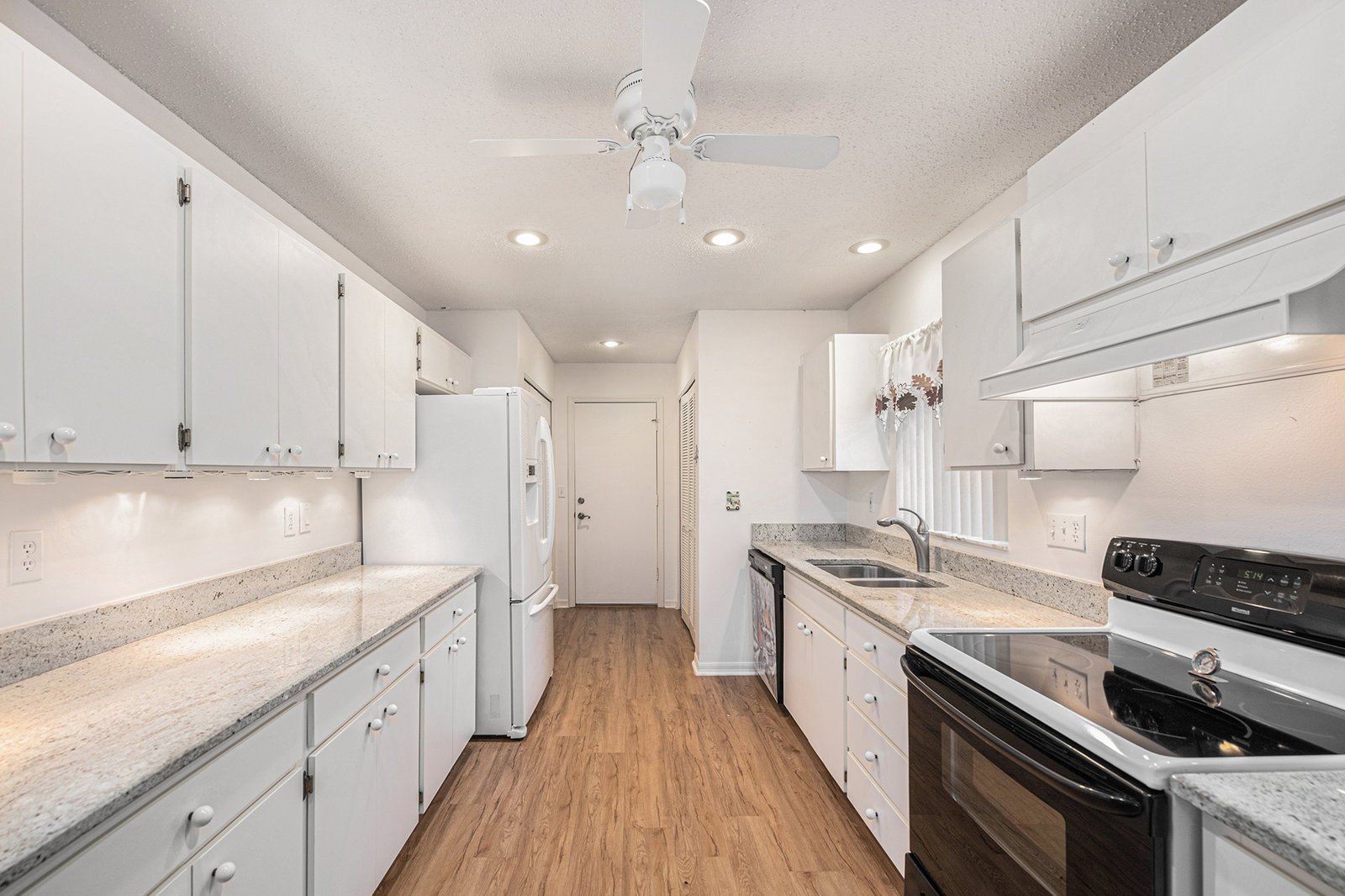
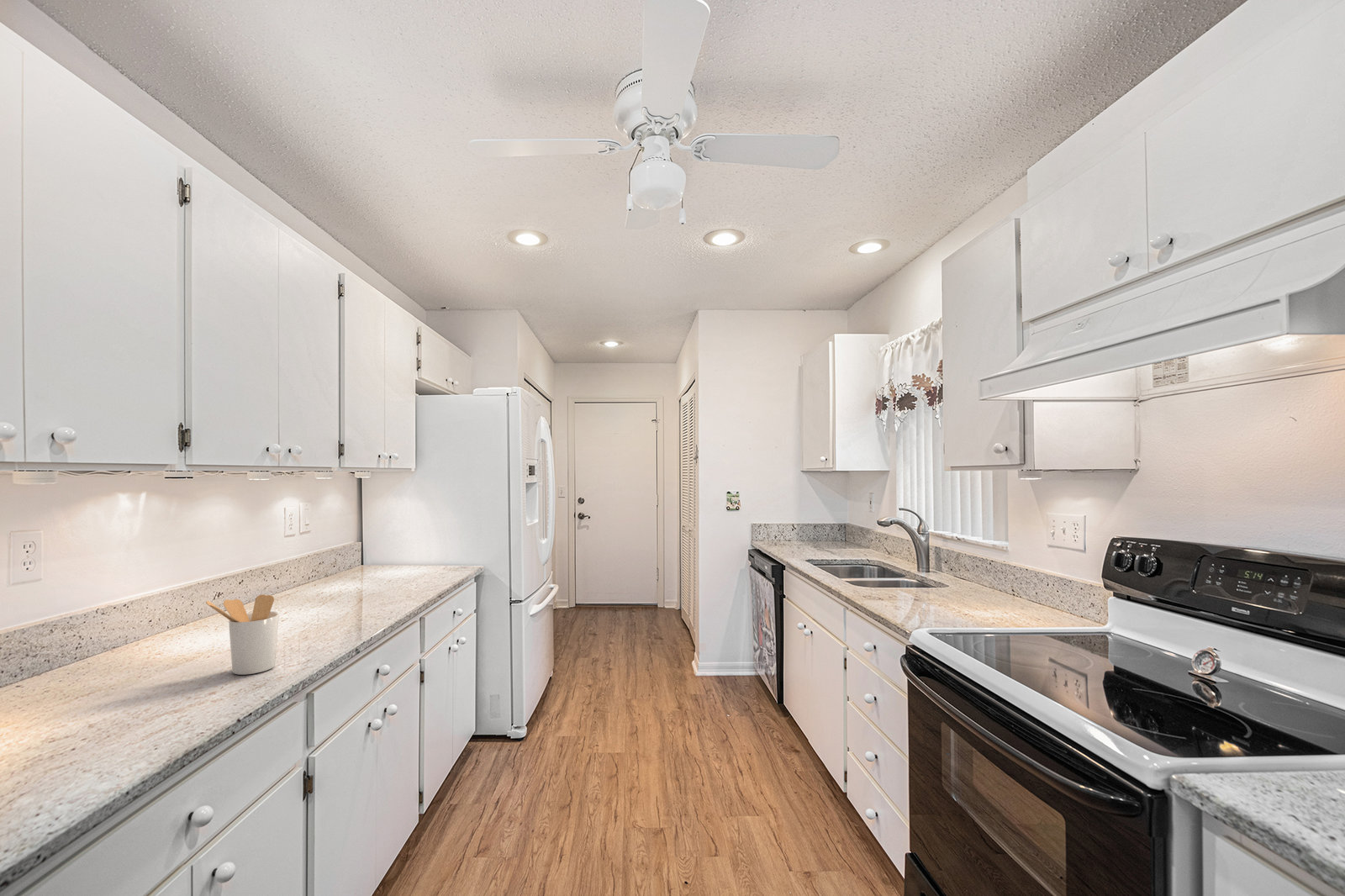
+ utensil holder [205,593,280,676]
